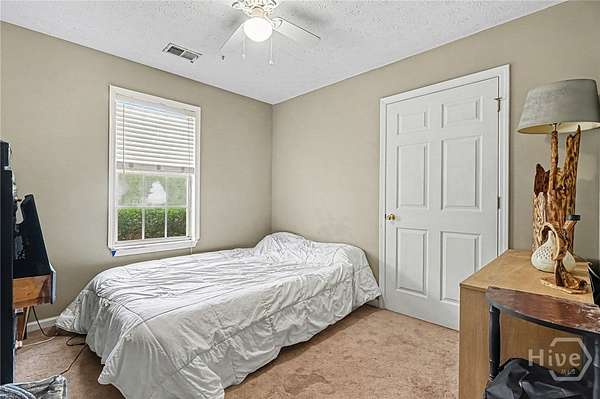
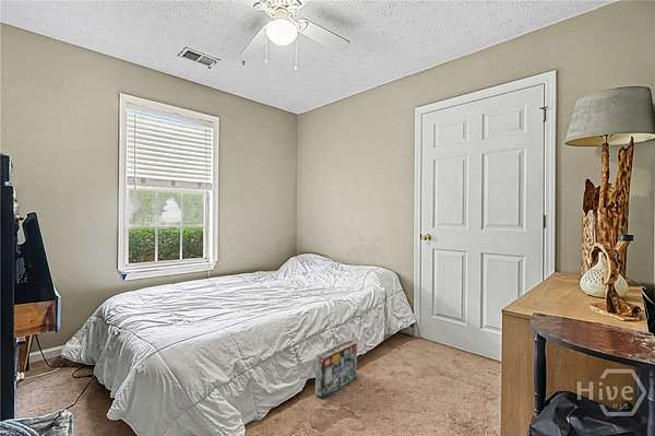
+ box [314,340,358,399]
